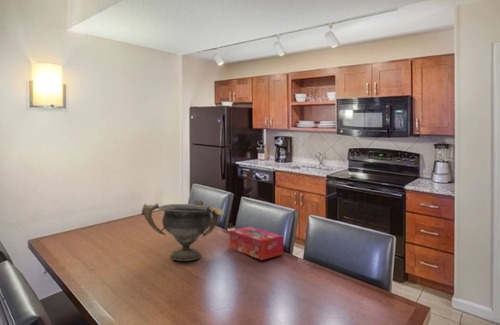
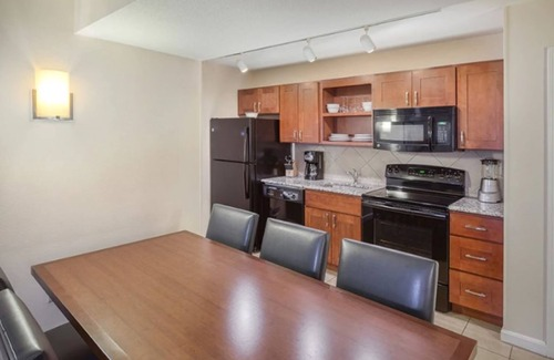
- tissue box [229,226,284,261]
- decorative bowl [140,199,225,262]
